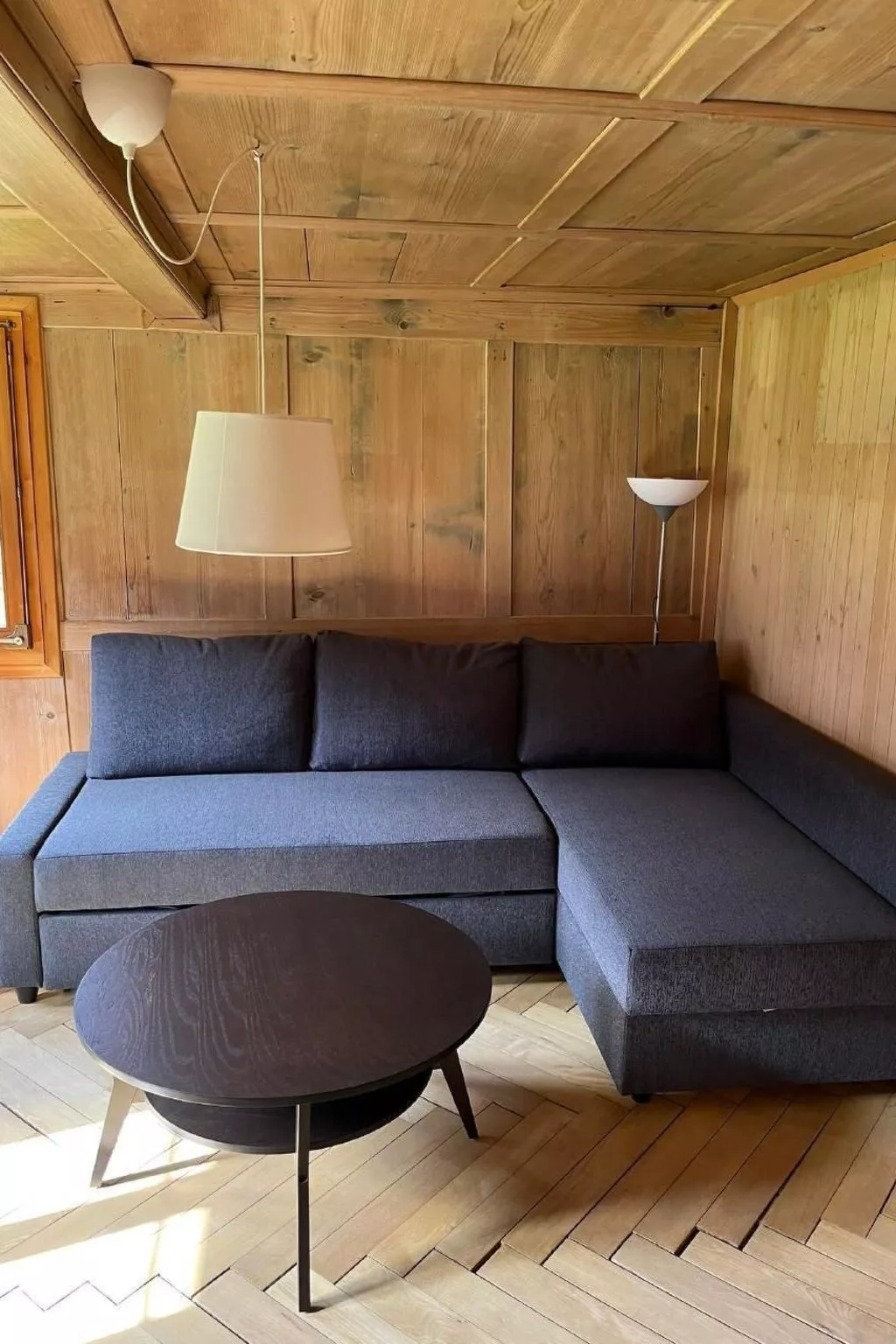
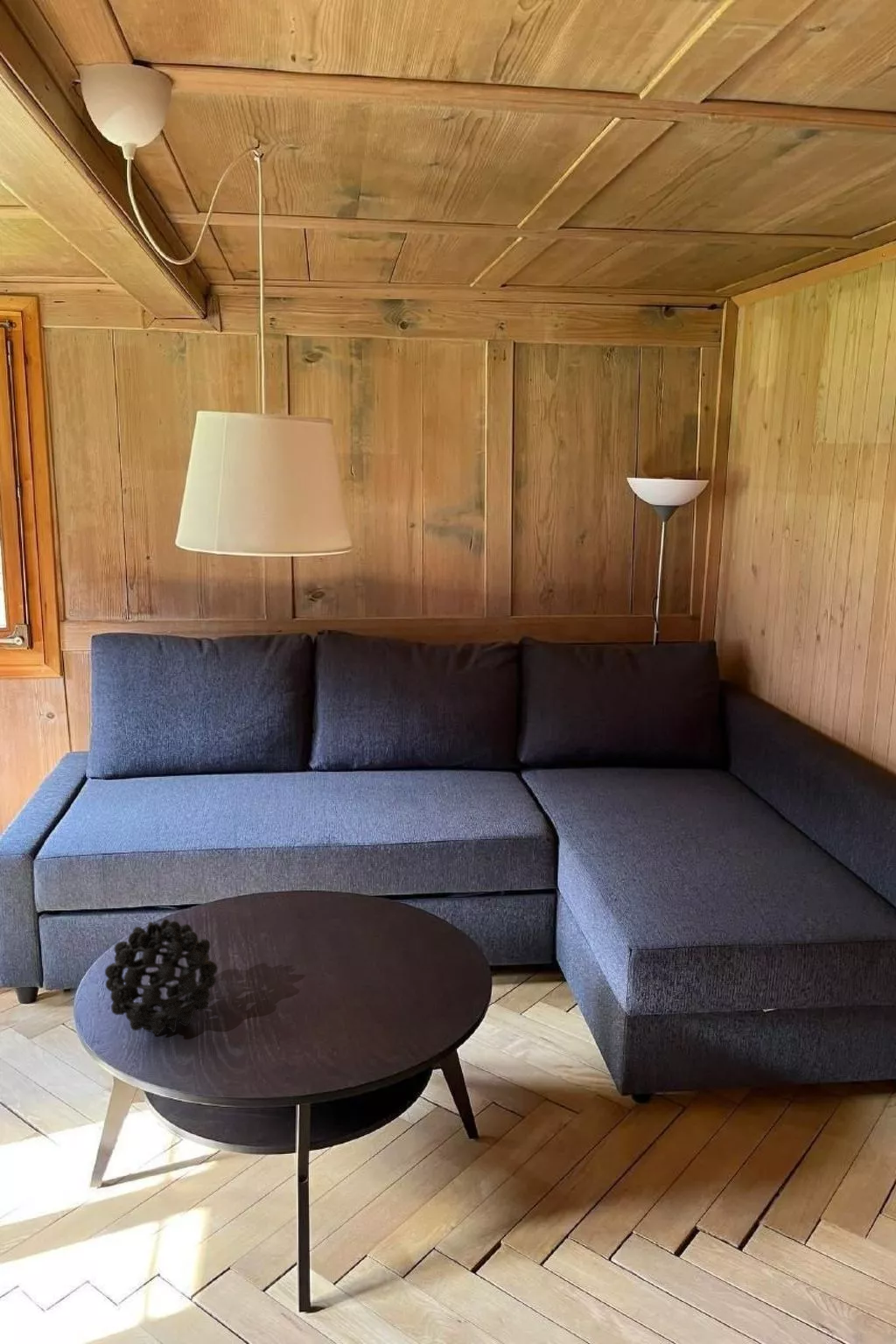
+ decorative ball [104,918,219,1036]
